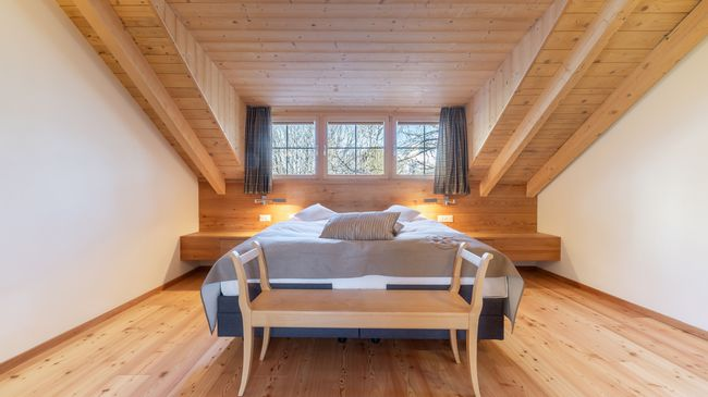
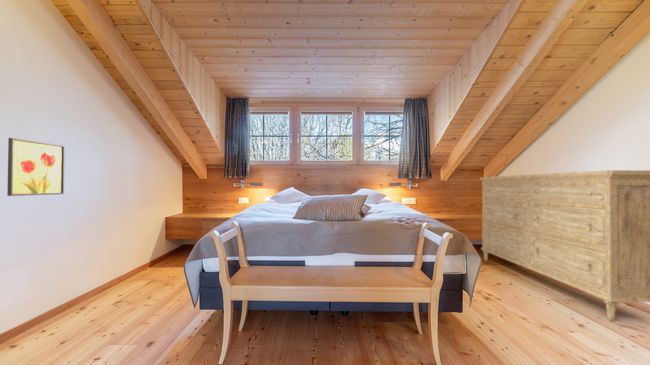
+ wall art [6,137,66,197]
+ dresser [479,169,650,321]
